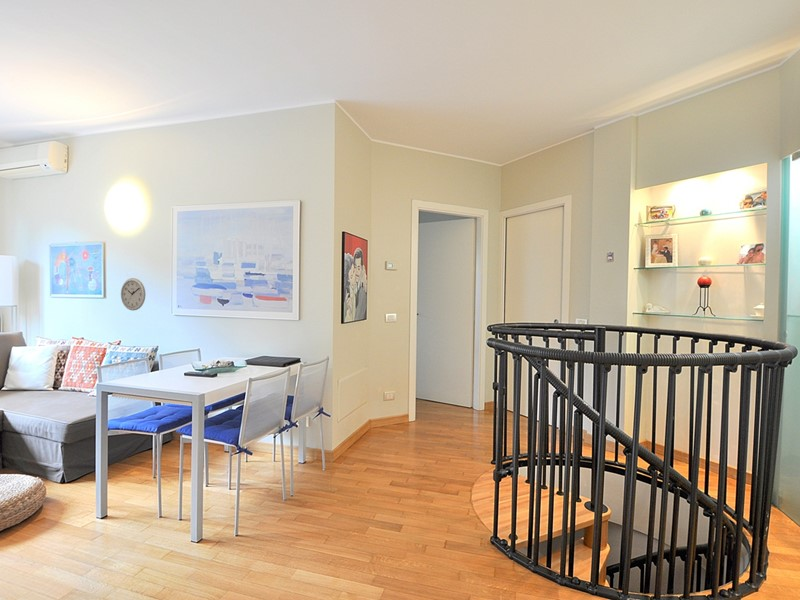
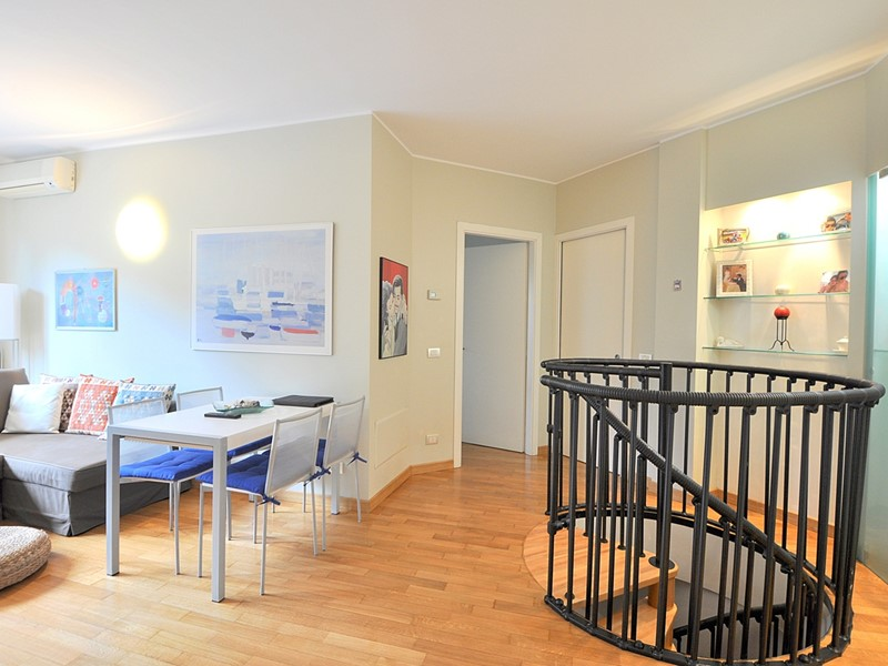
- wall clock [120,277,147,311]
